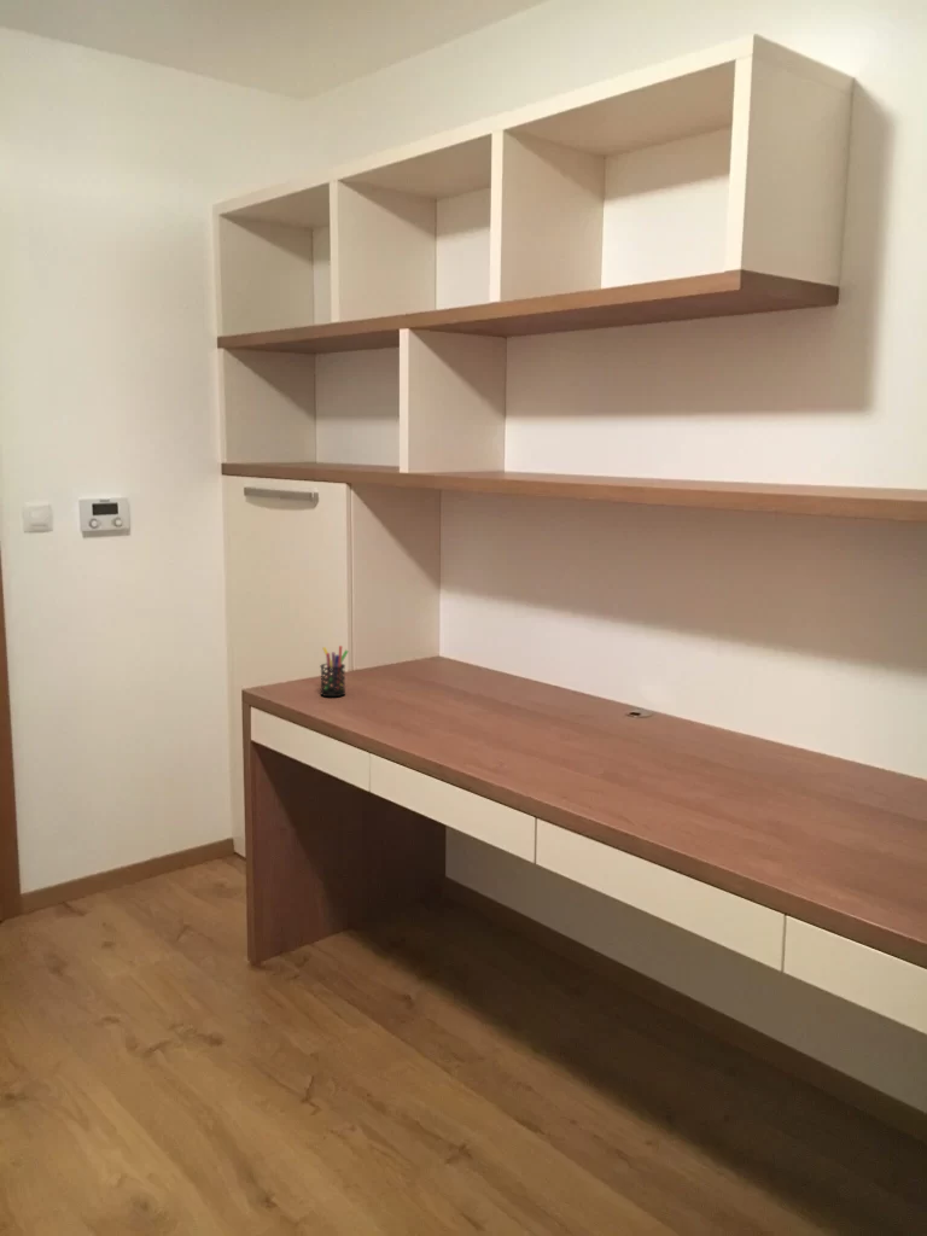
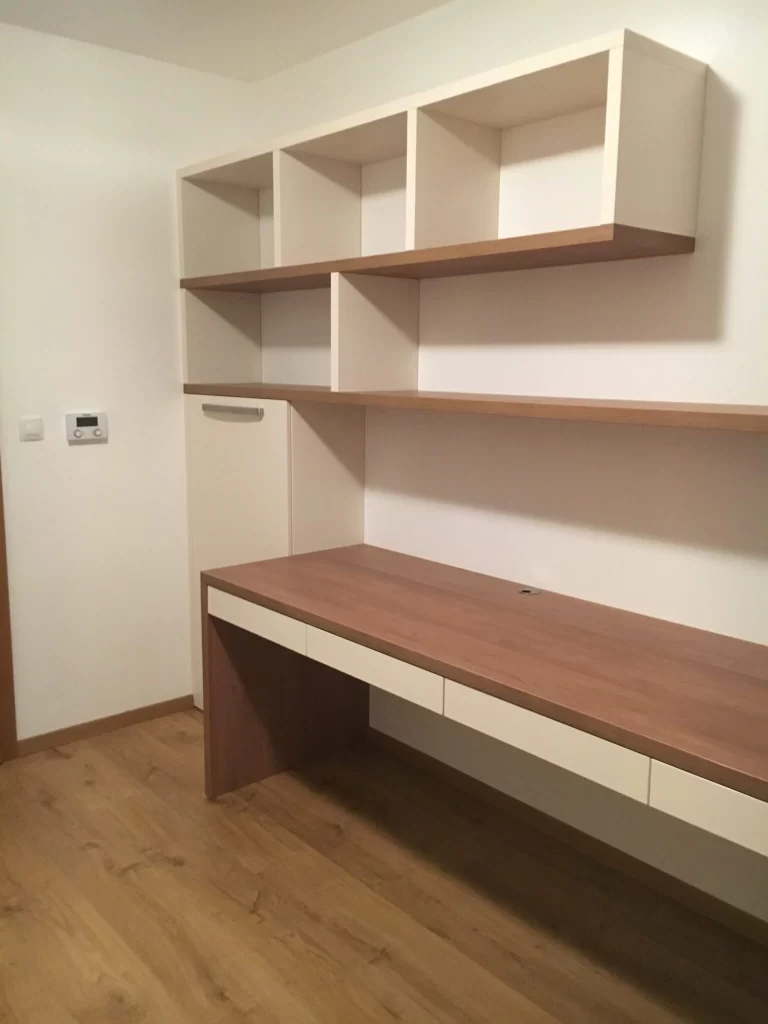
- pen holder [319,645,349,698]
